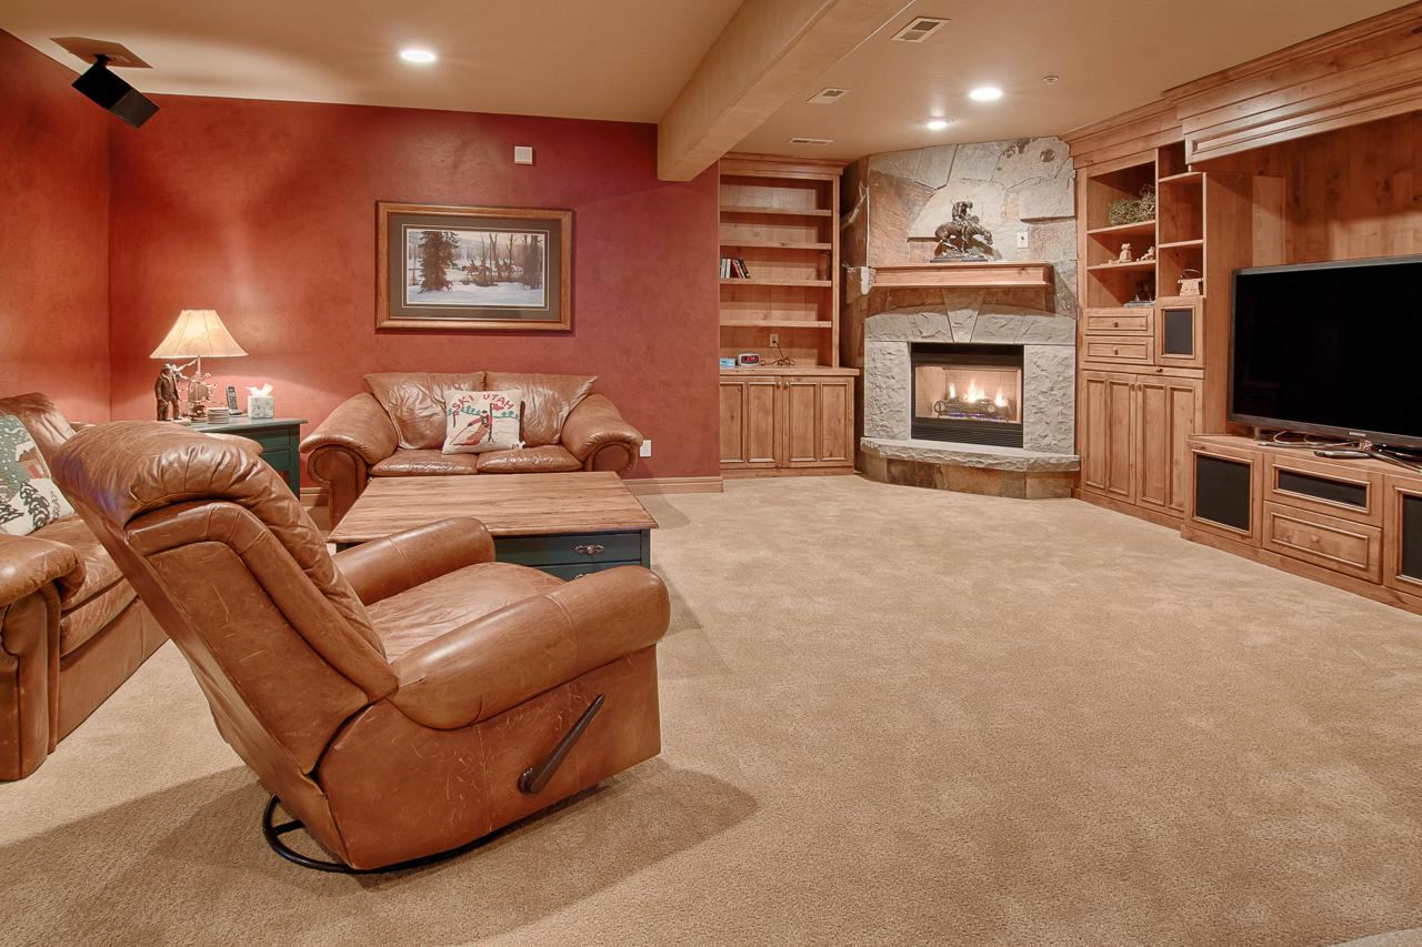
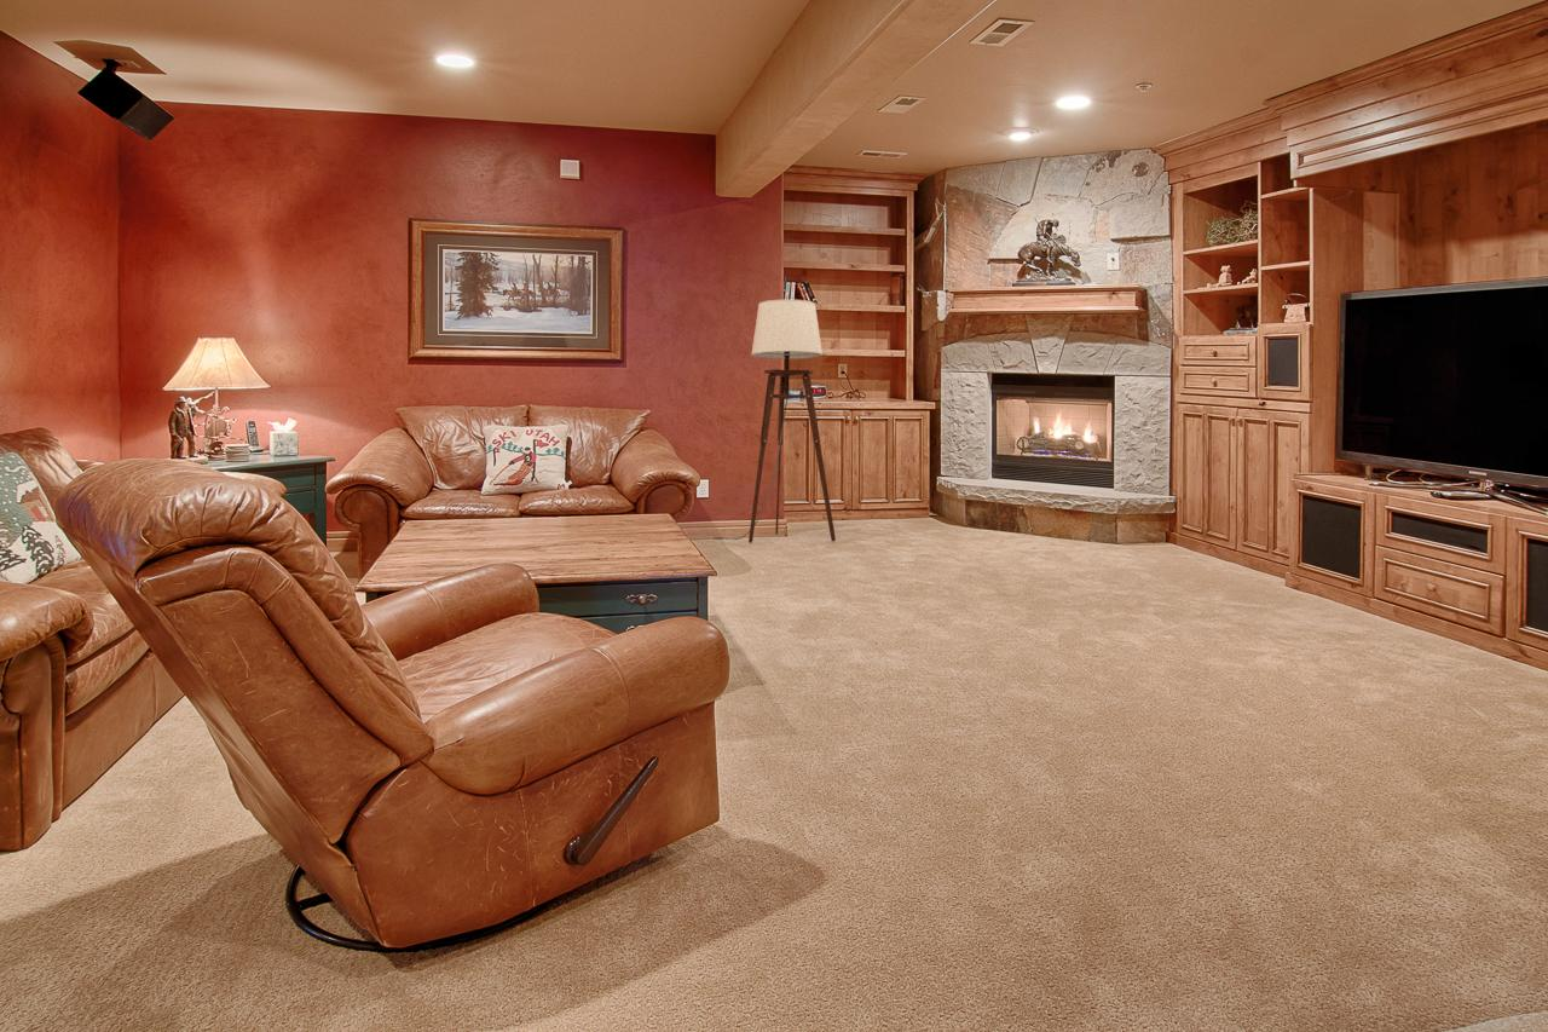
+ floor lamp [710,299,837,544]
